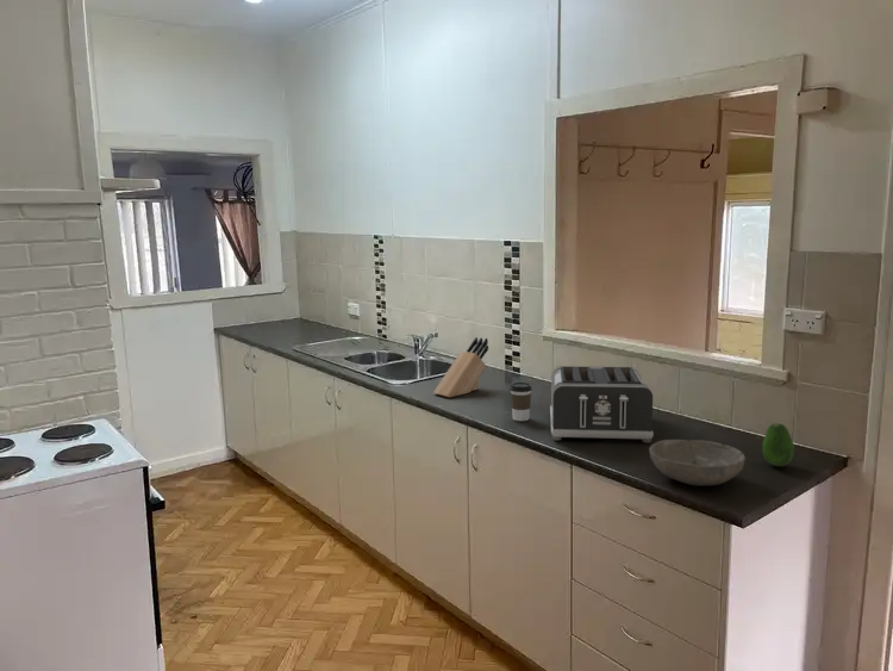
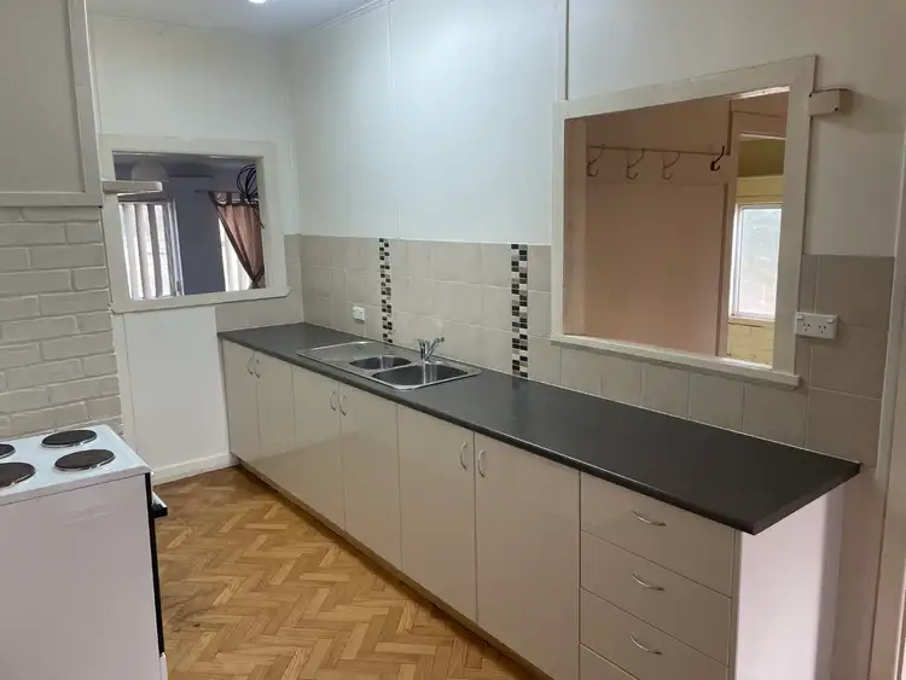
- coffee cup [508,381,533,422]
- bowl [648,439,747,486]
- knife block [432,336,489,398]
- toaster [549,365,655,443]
- fruit [762,422,795,467]
